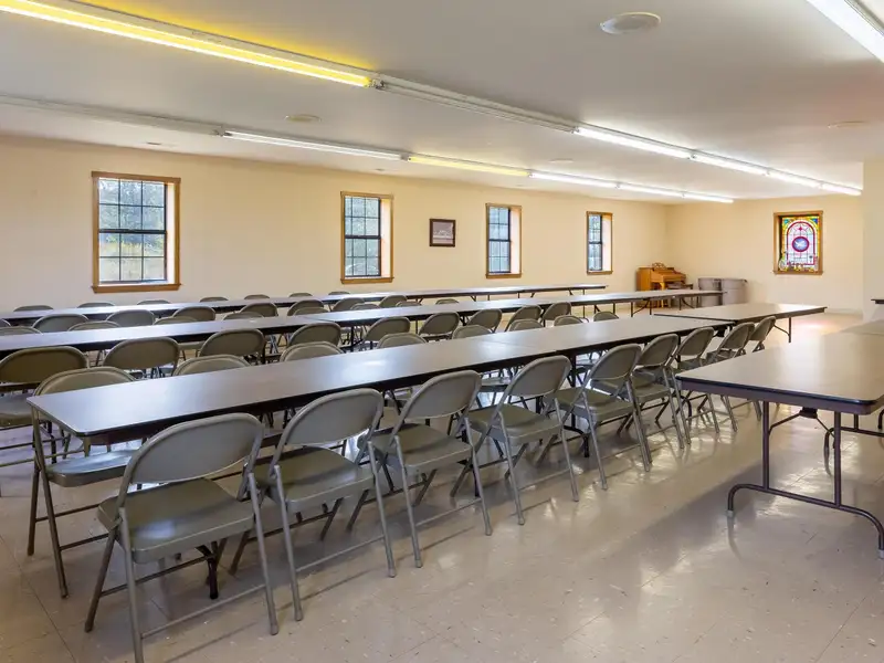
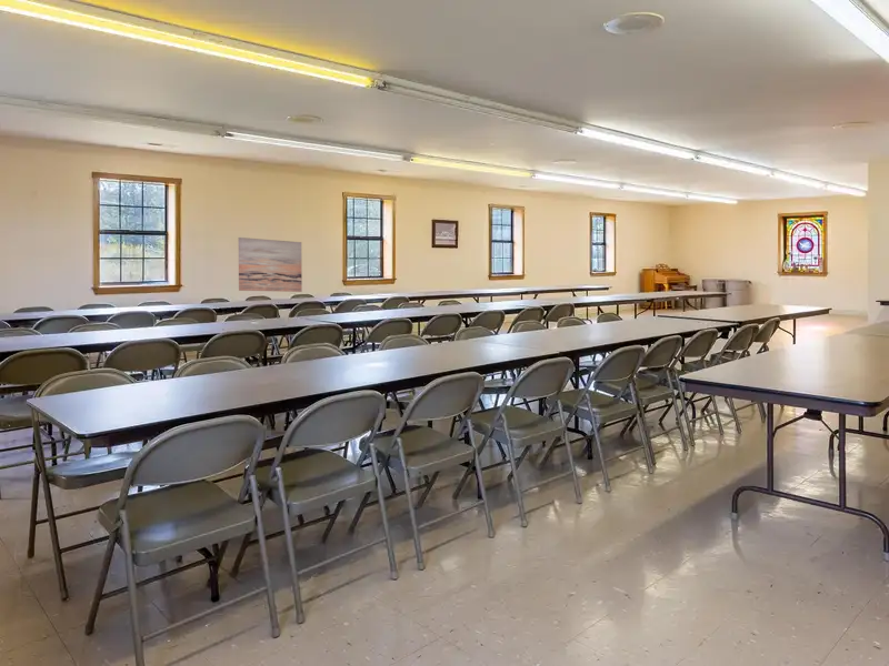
+ wall art [237,236,303,293]
